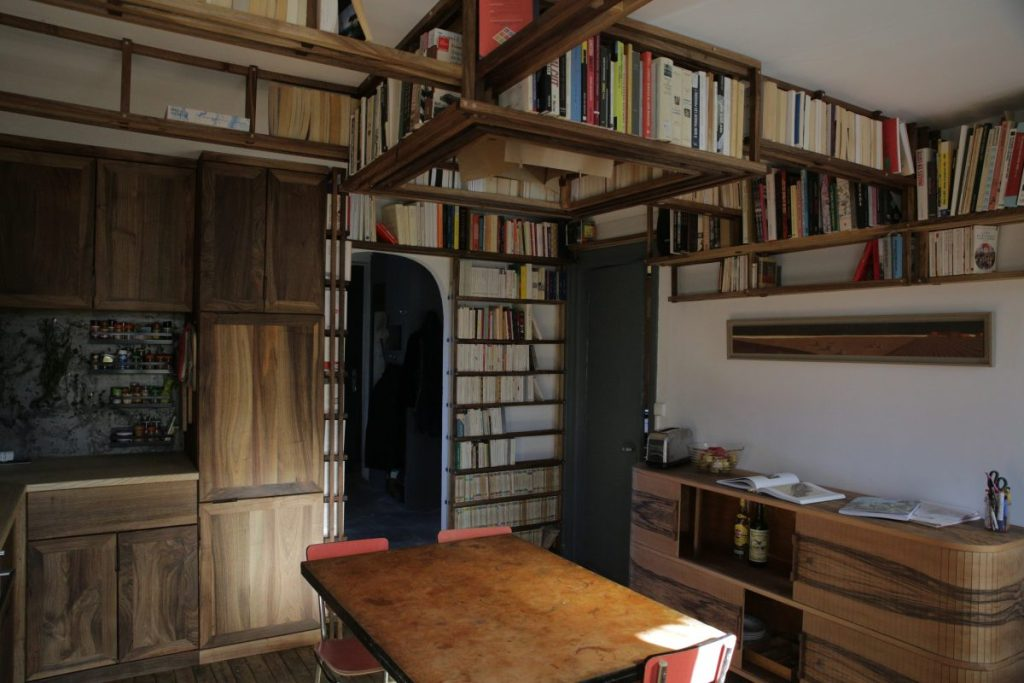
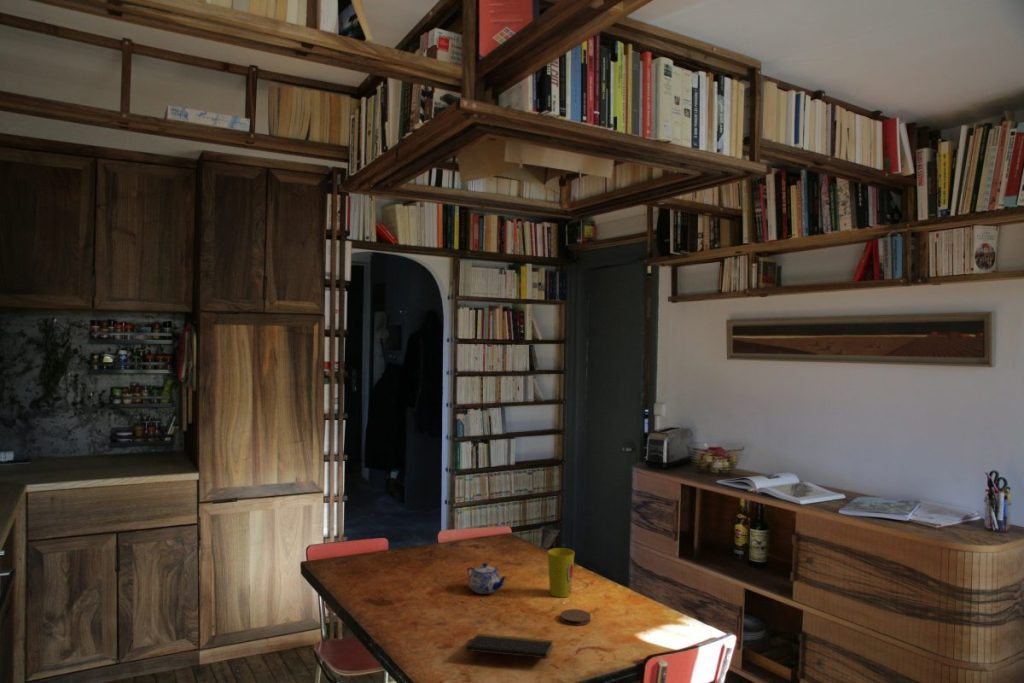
+ notepad [464,633,554,670]
+ coaster [559,608,592,626]
+ teapot [466,562,507,595]
+ cup [547,547,575,598]
